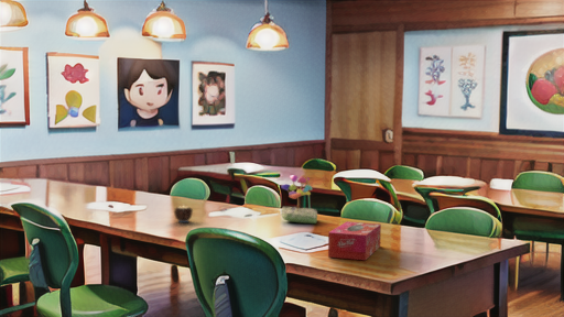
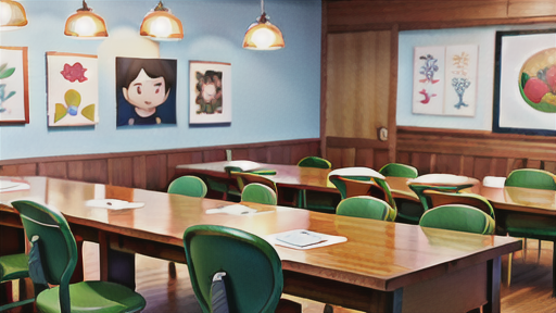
- tissue box [327,220,382,261]
- flower [280,174,319,225]
- candle [173,204,194,223]
